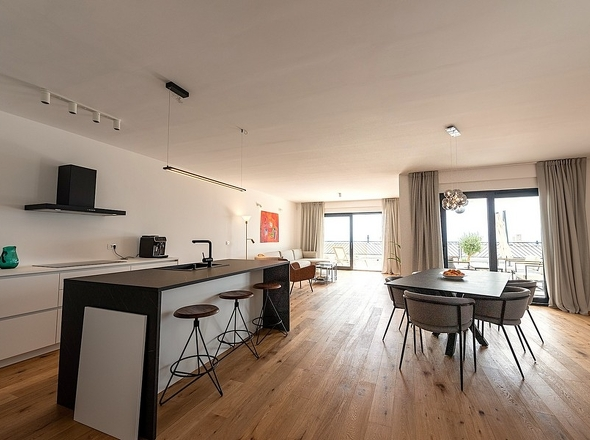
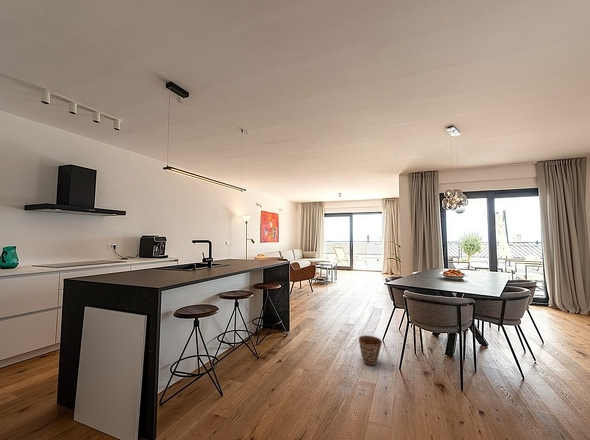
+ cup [358,335,383,366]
